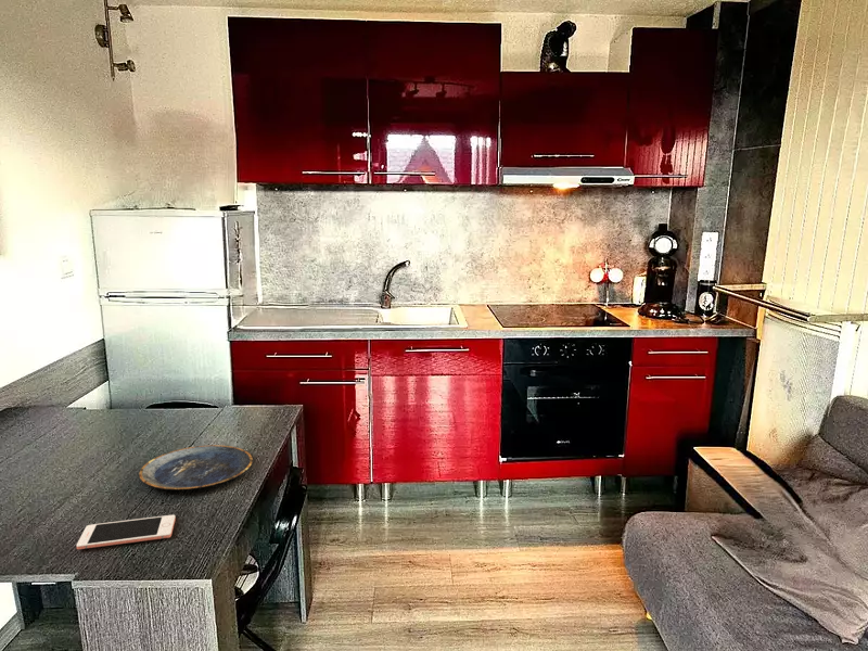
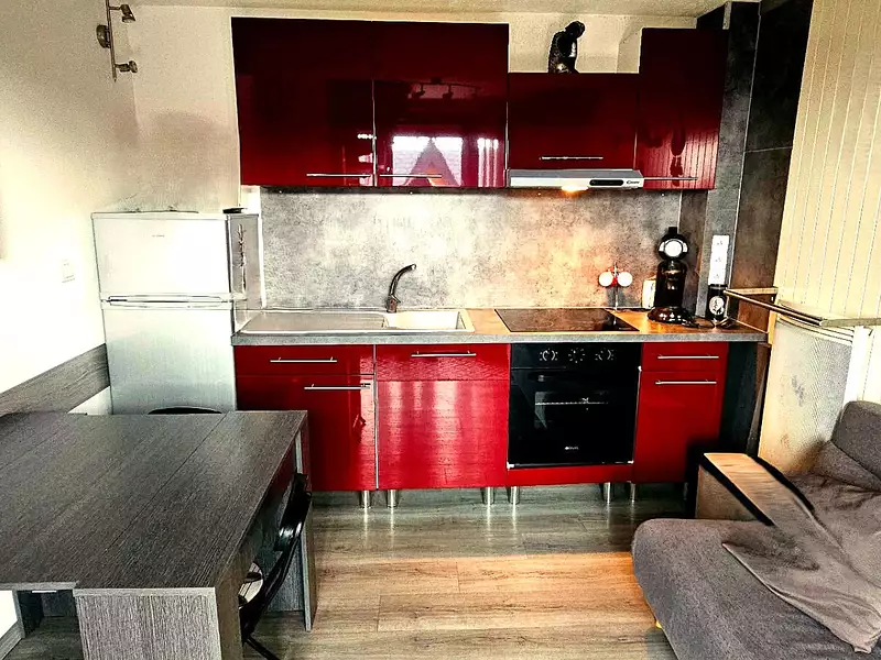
- cell phone [76,514,177,550]
- plate [138,444,254,492]
